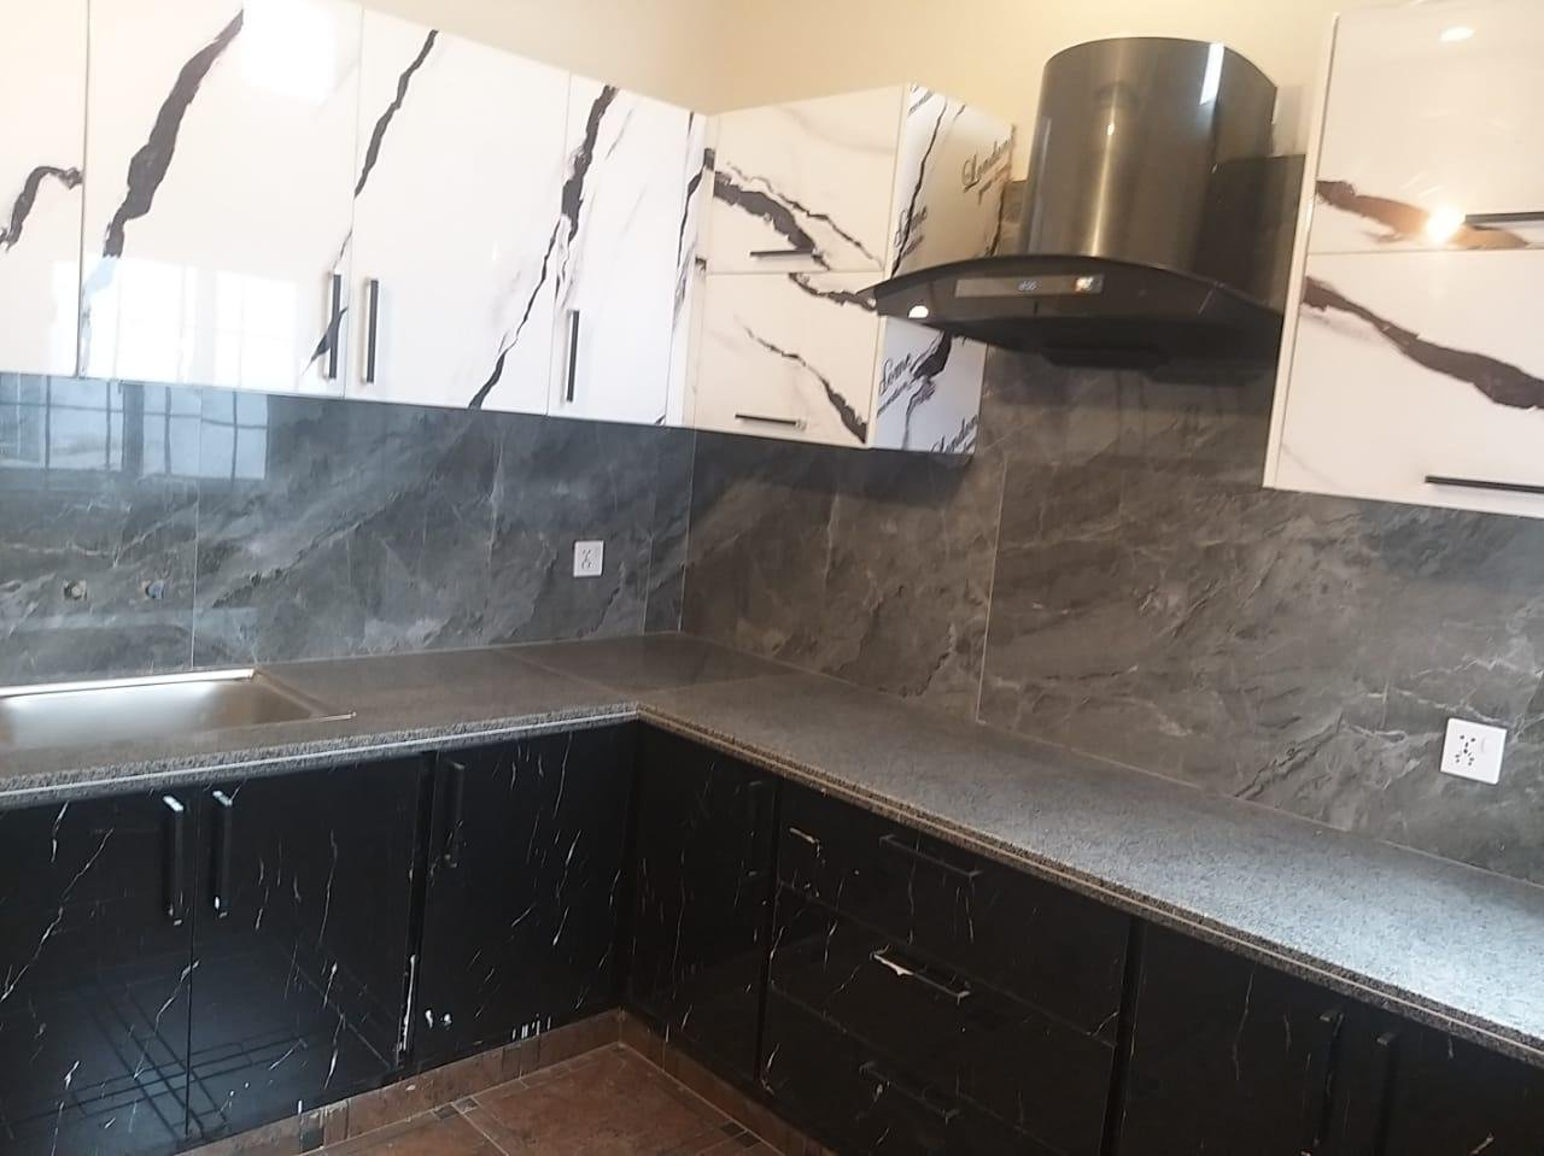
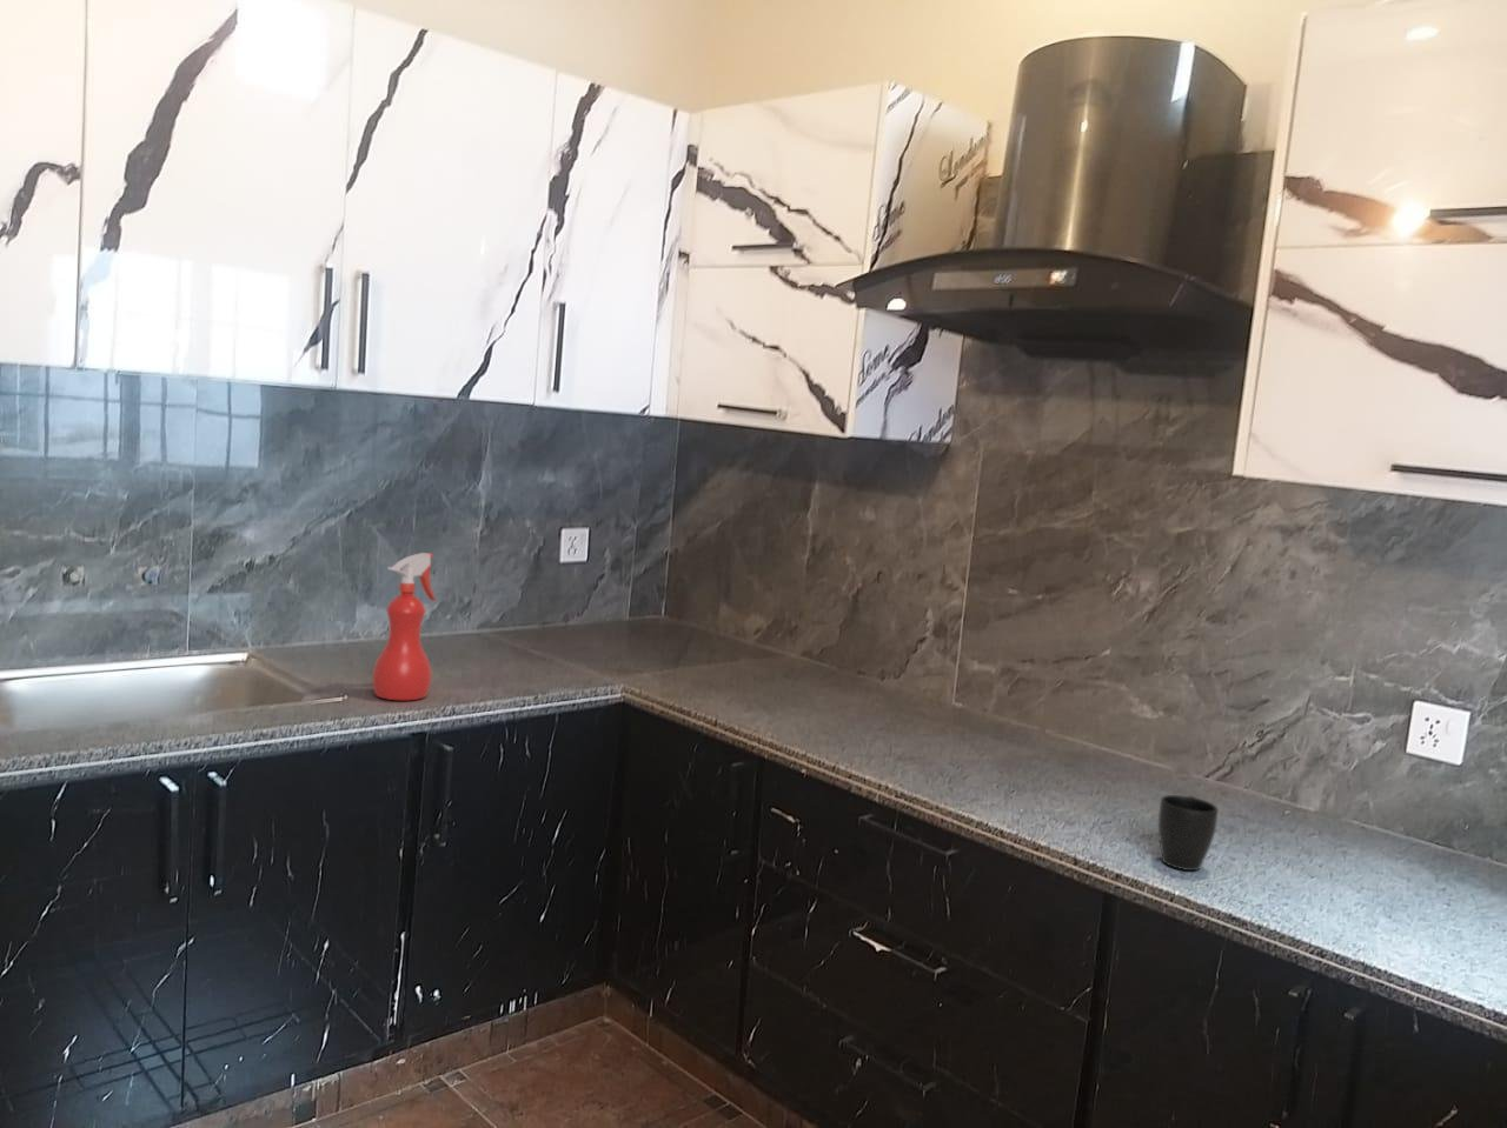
+ spray bottle [371,552,436,701]
+ mug [1157,794,1220,872]
